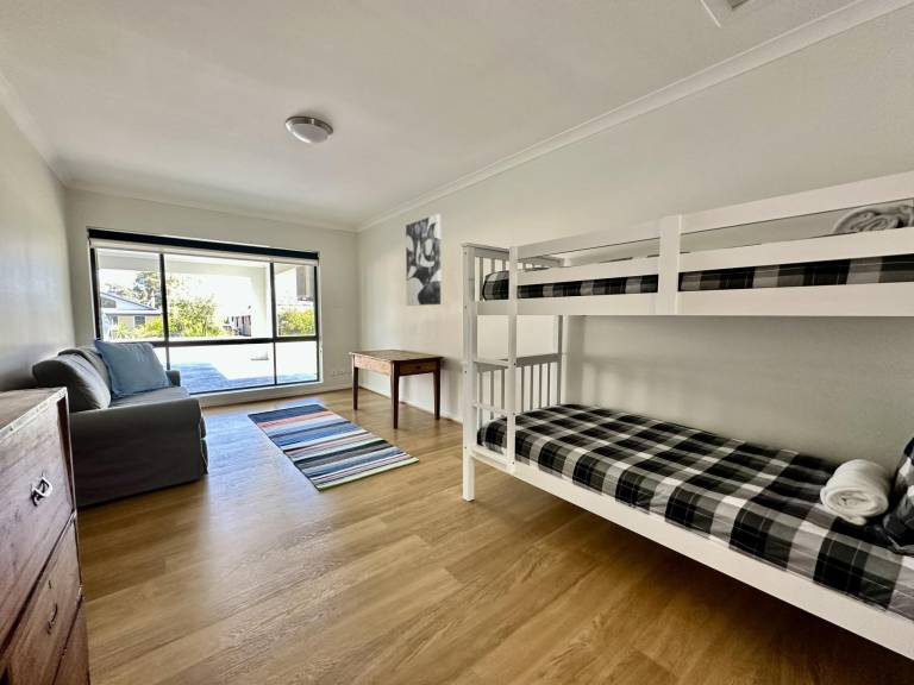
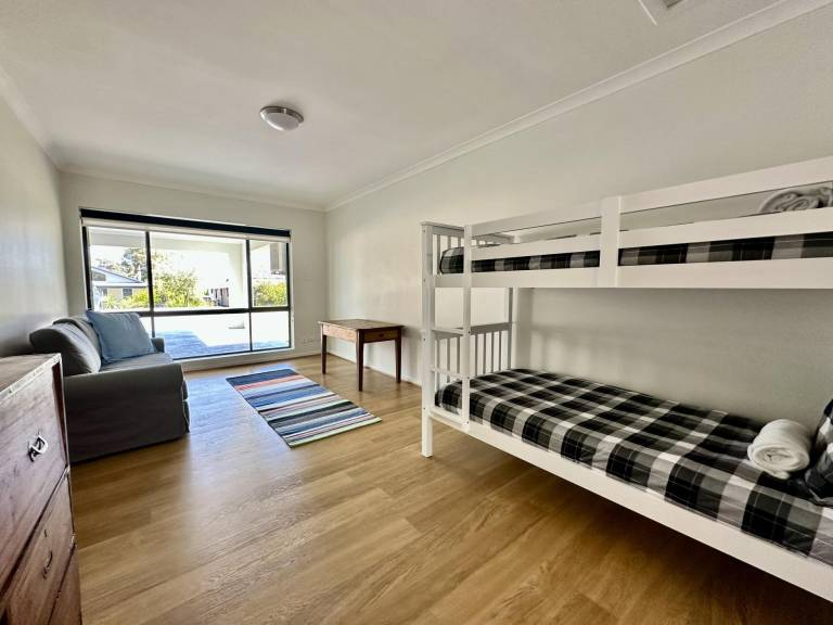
- wall art [405,213,442,307]
